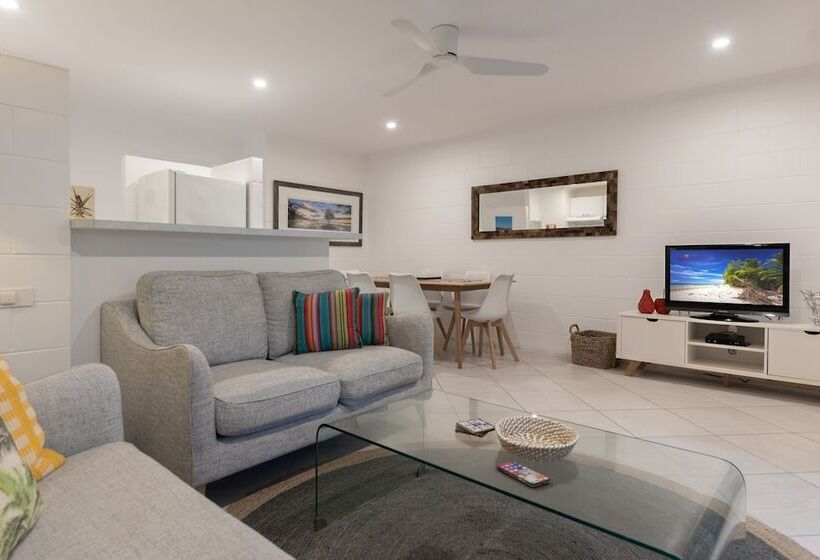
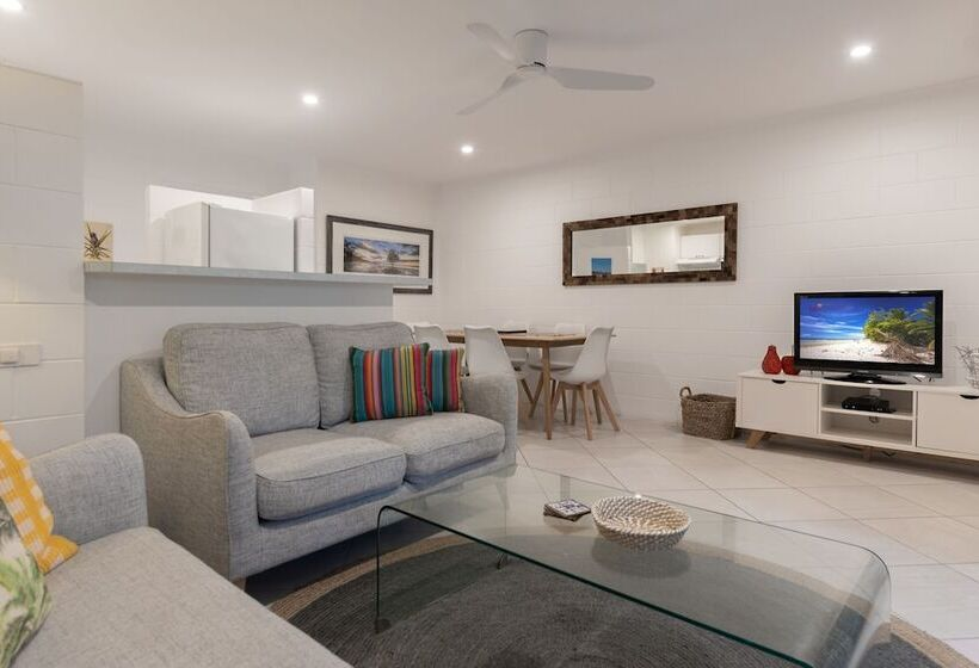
- smartphone [496,460,551,488]
